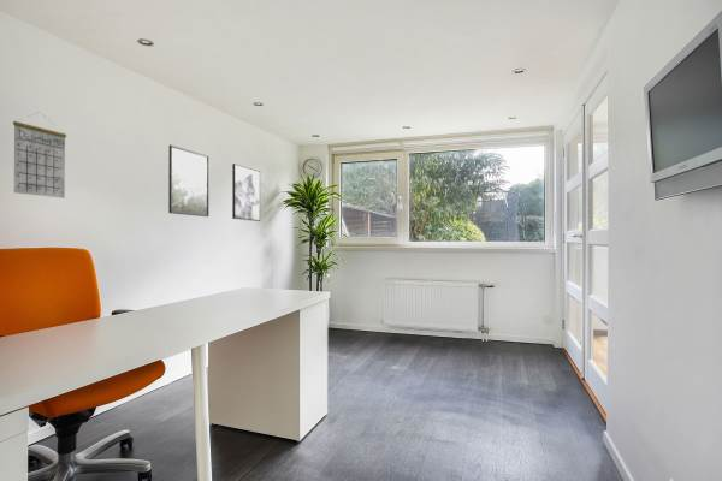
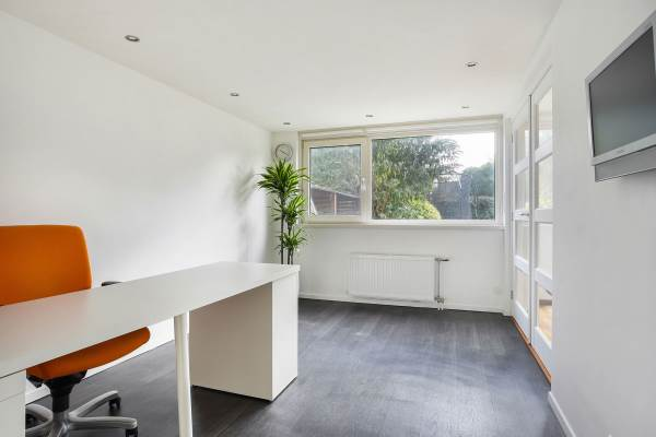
- wall art [231,162,261,222]
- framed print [167,144,211,218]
- calendar [12,111,67,200]
